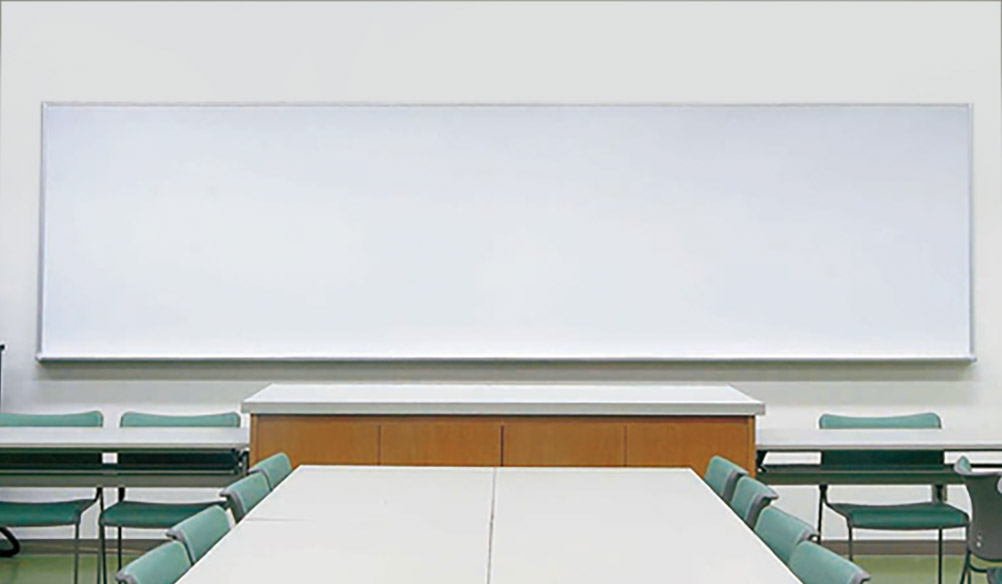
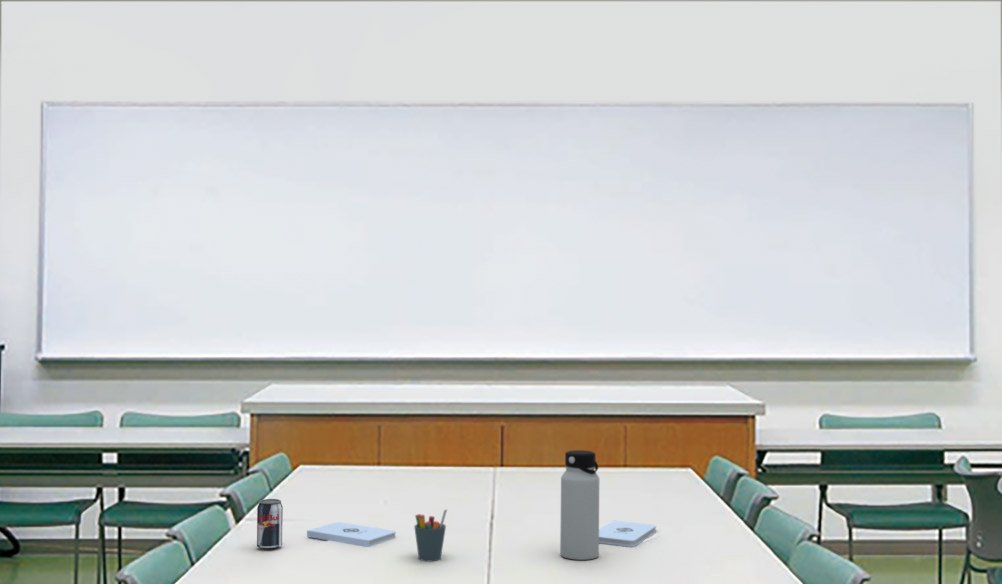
+ beverage can [256,498,284,550]
+ notepad [306,521,397,548]
+ pen holder [413,508,448,562]
+ water bottle [559,449,600,561]
+ notepad [599,520,657,548]
